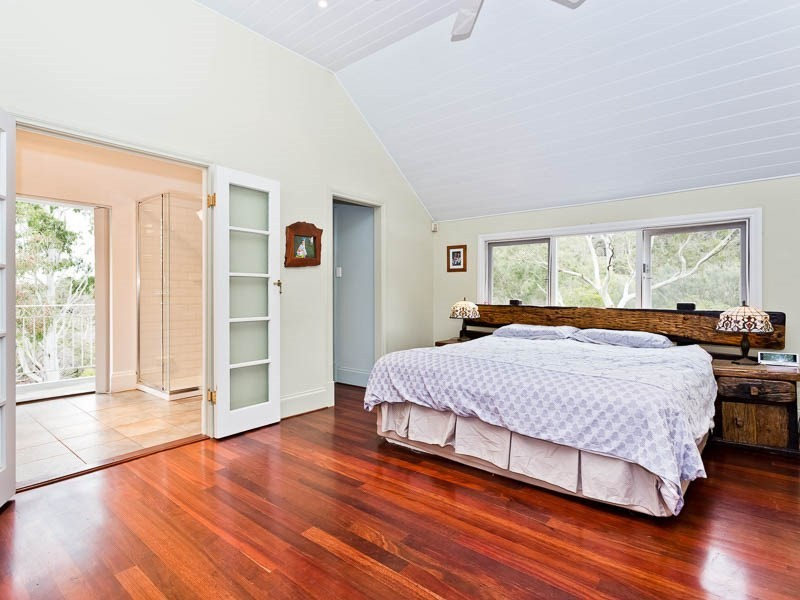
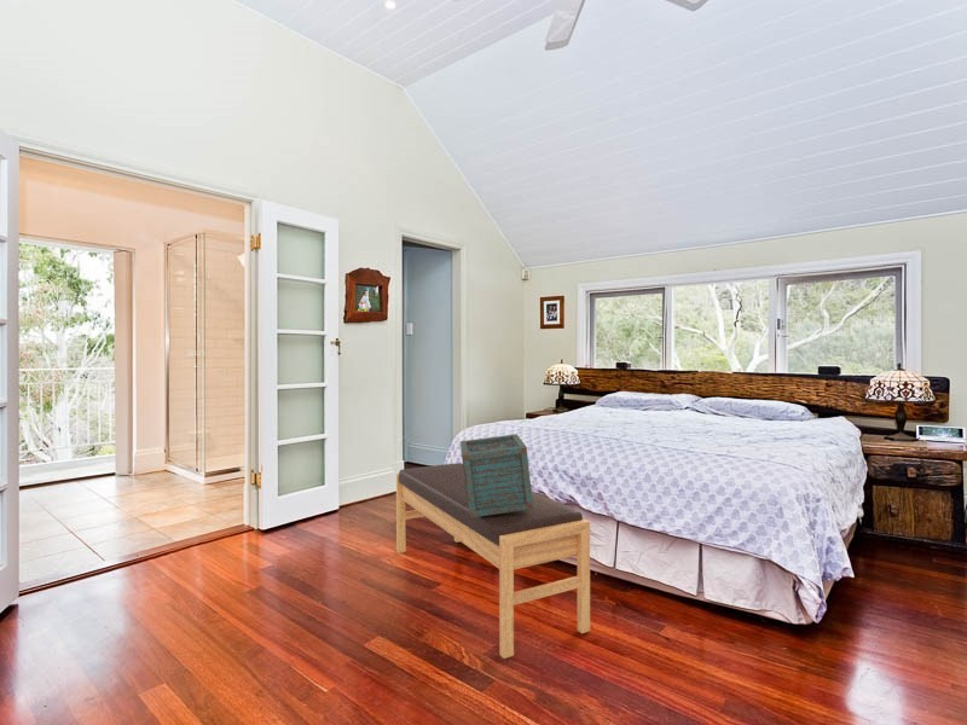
+ bench [395,462,591,660]
+ wooden crate [459,433,533,518]
